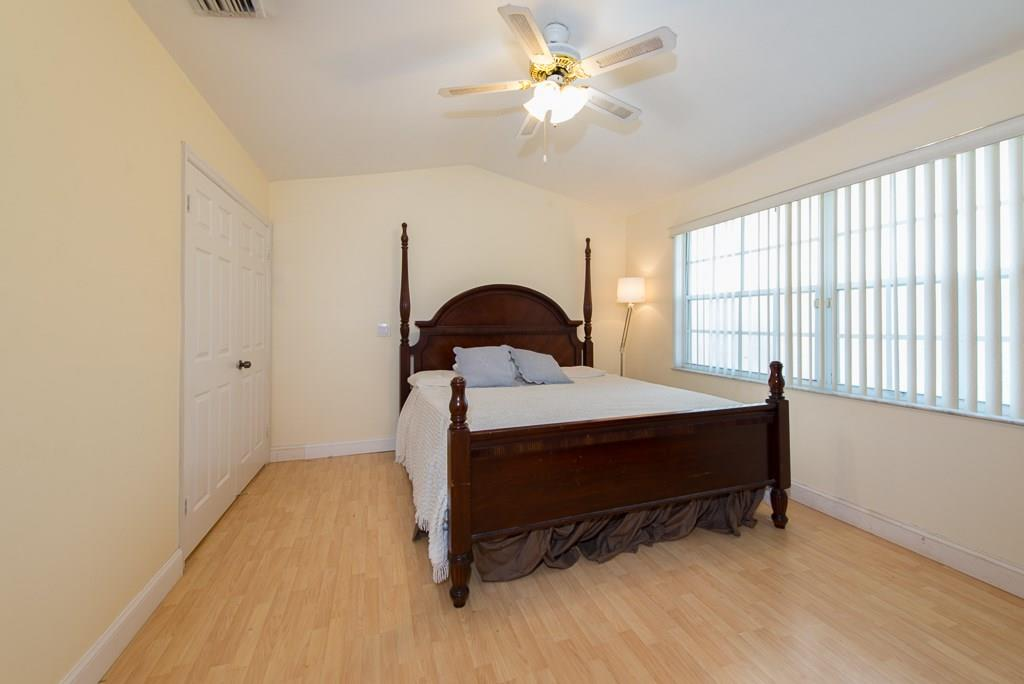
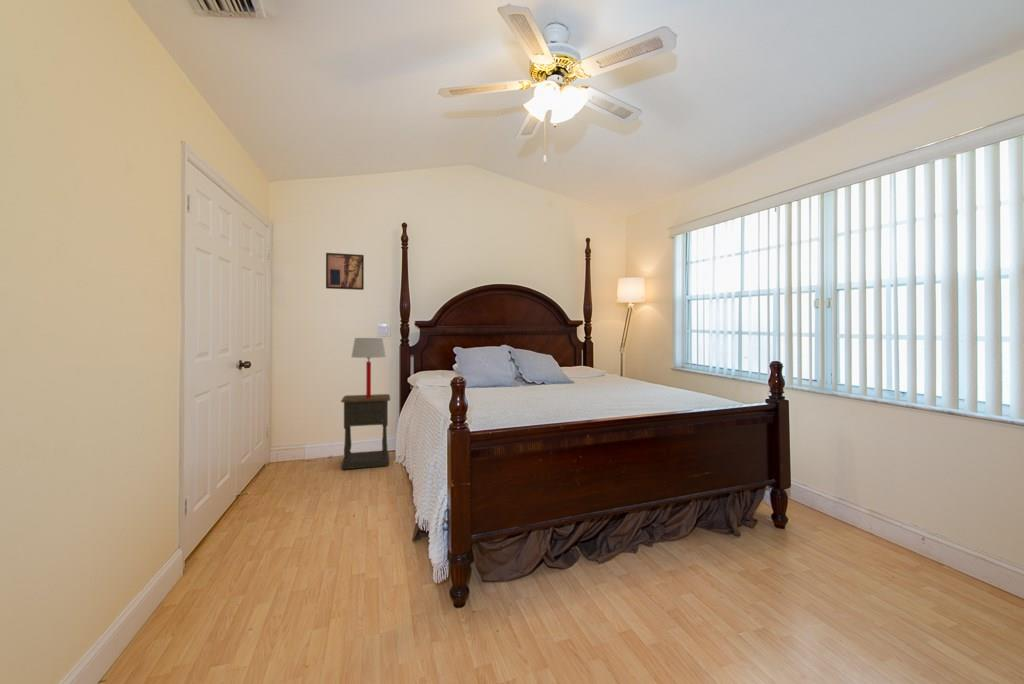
+ wall art [325,252,365,291]
+ table lamp [351,337,387,398]
+ nightstand [340,393,391,470]
